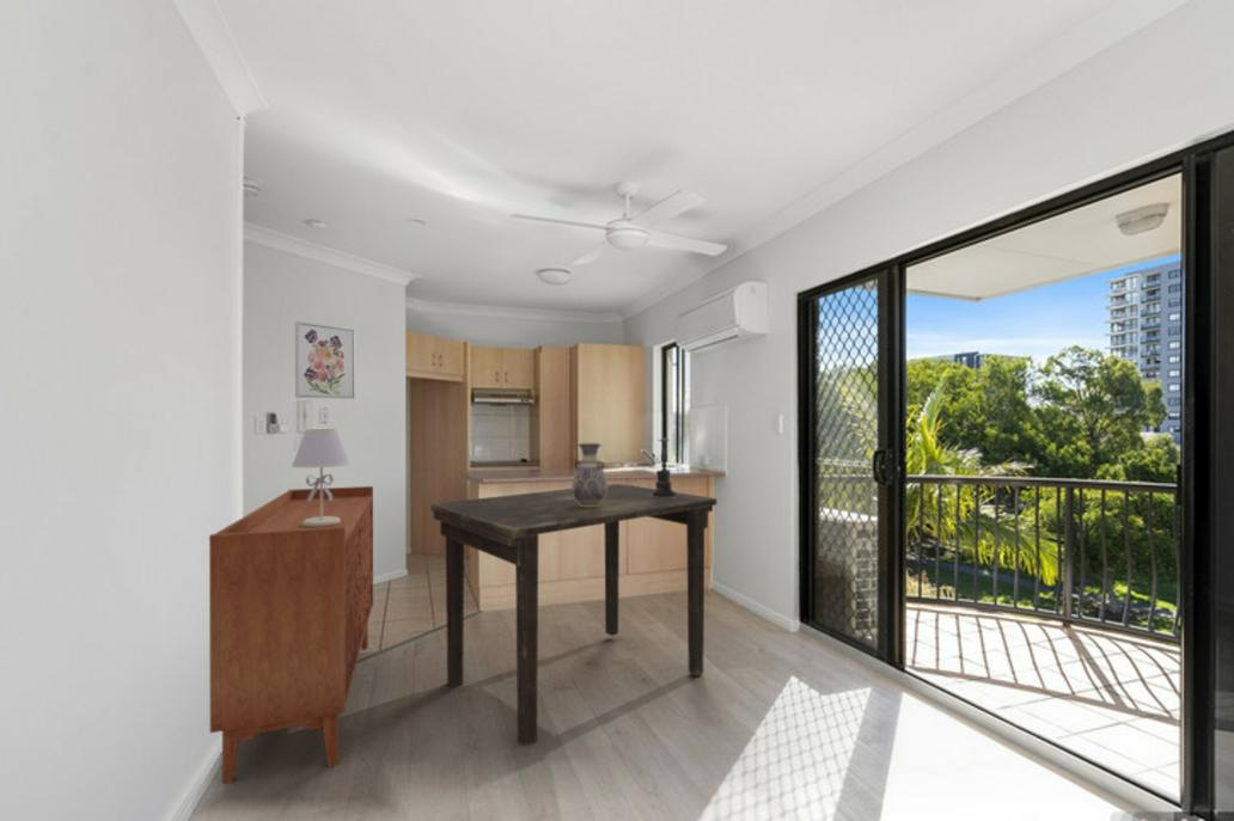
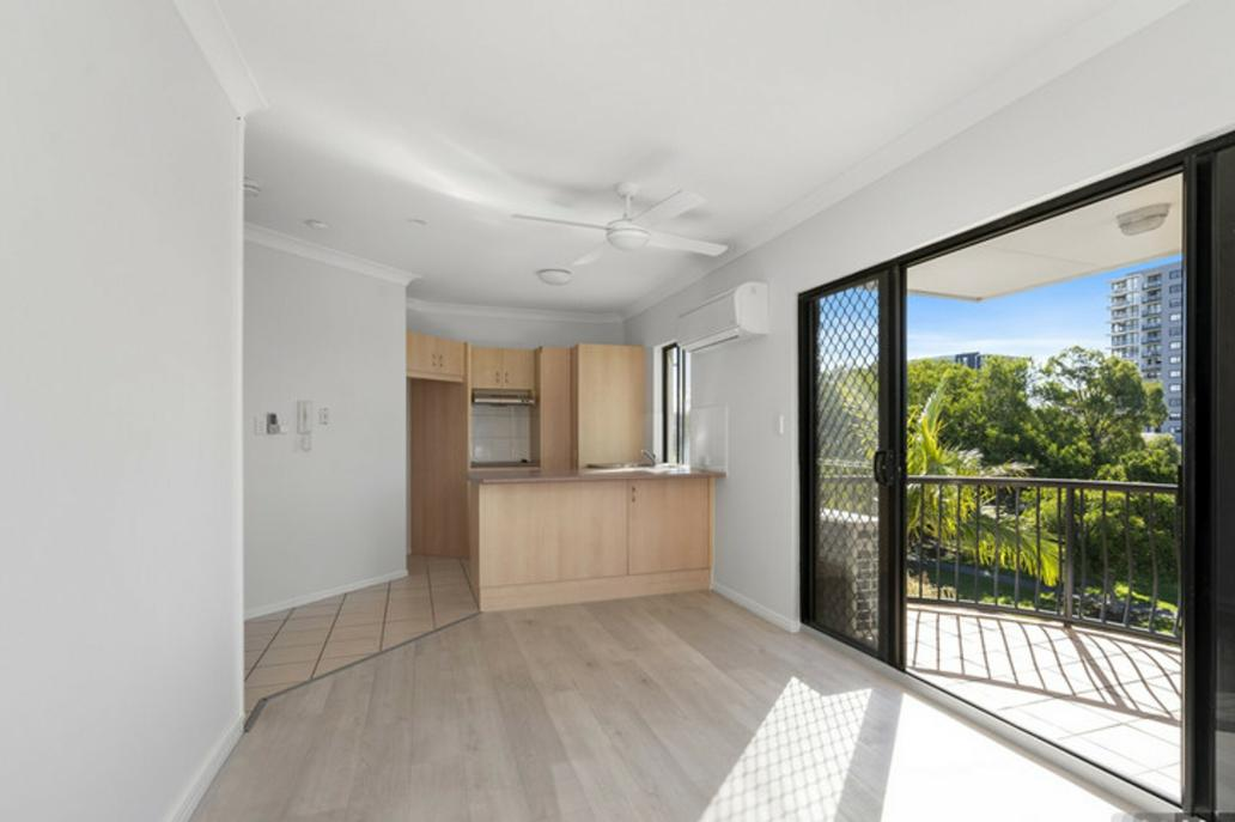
- candle holder [647,436,684,498]
- vase [570,442,609,507]
- wall art [294,320,356,400]
- dining table [429,483,719,747]
- table lamp [291,428,352,527]
- sideboard [208,485,374,785]
